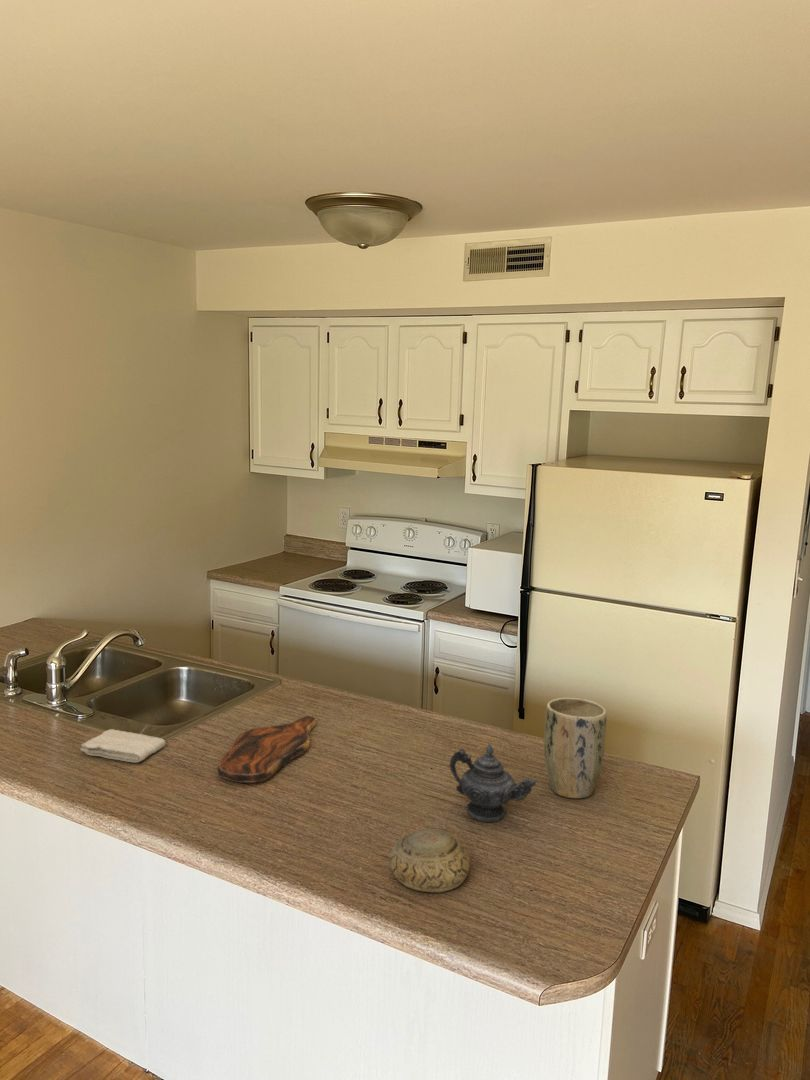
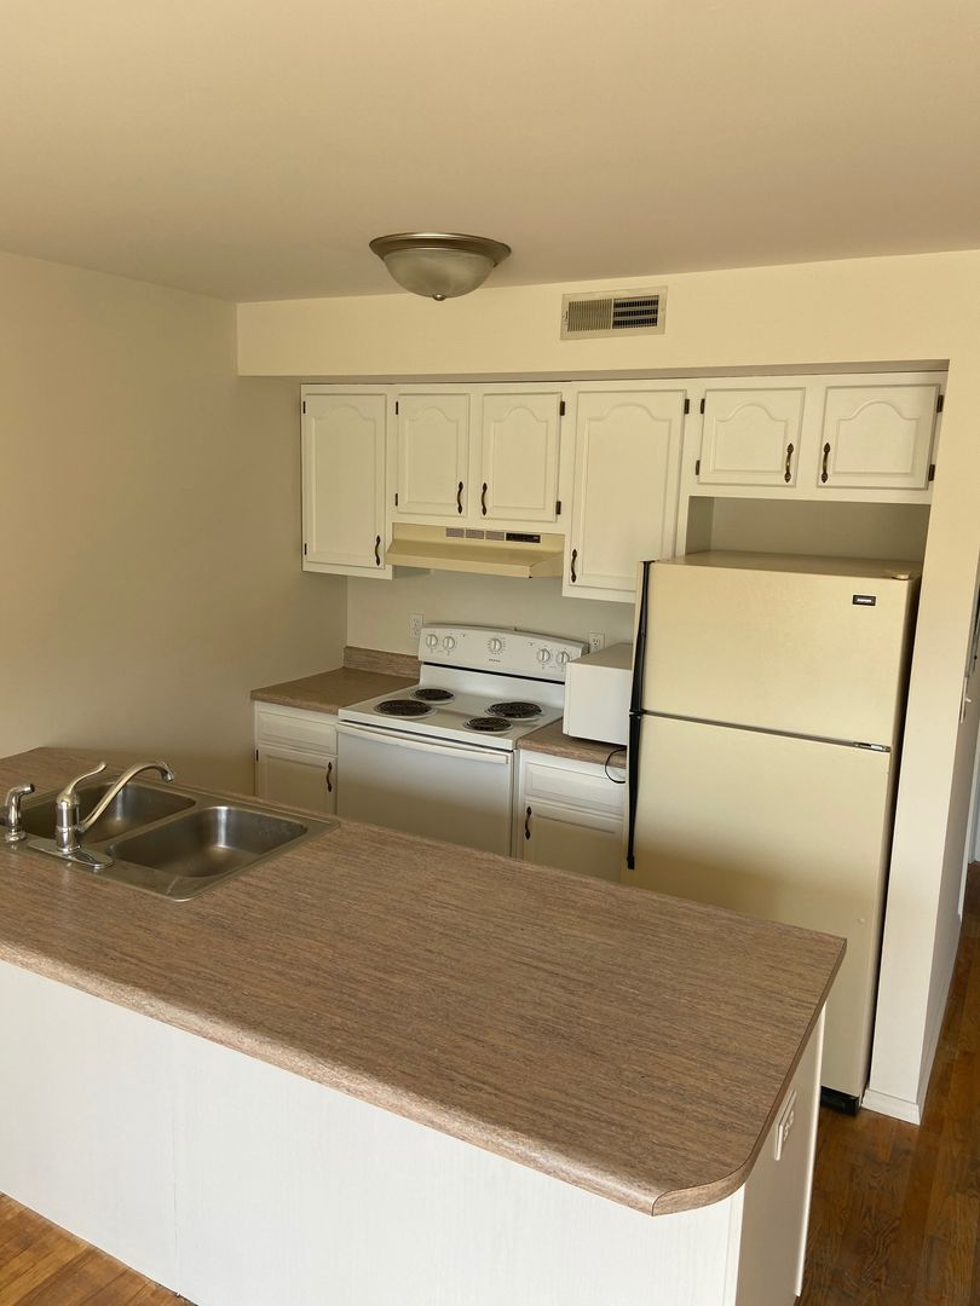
- plant pot [543,697,607,799]
- washcloth [80,728,167,763]
- teapot [449,742,537,823]
- bowl [389,828,471,894]
- cutting board [217,715,317,784]
